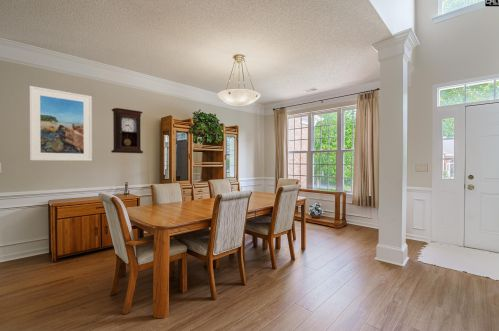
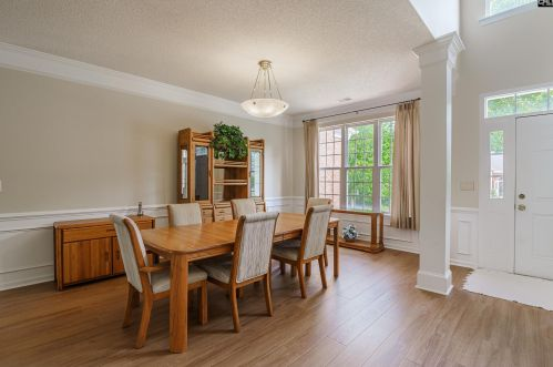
- pendulum clock [111,107,144,154]
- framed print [29,85,93,162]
